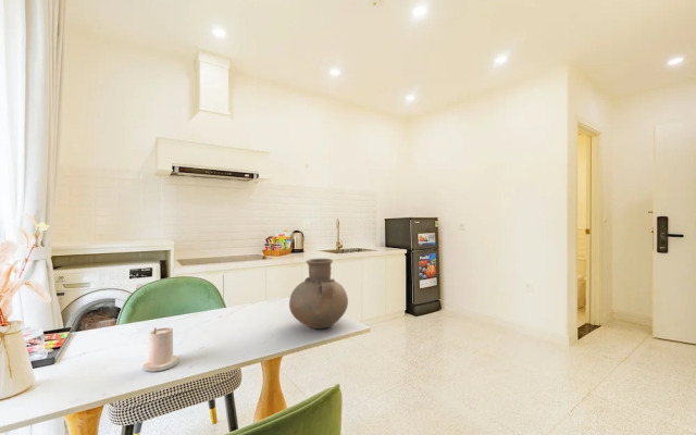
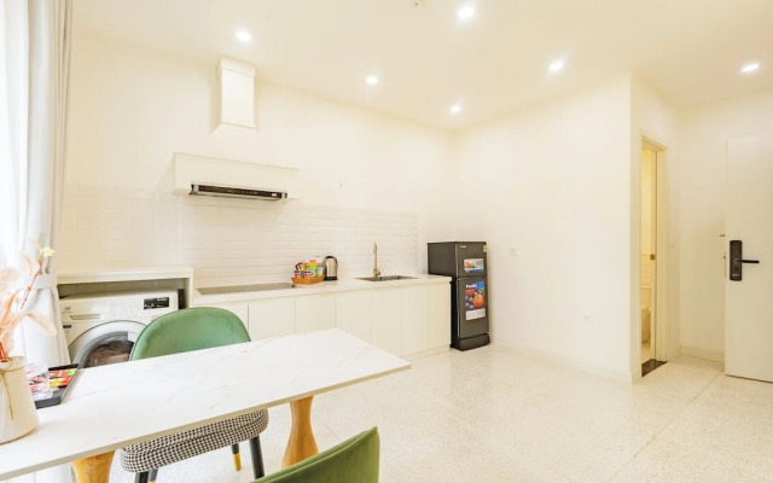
- candle [142,326,179,372]
- vase [288,258,349,330]
